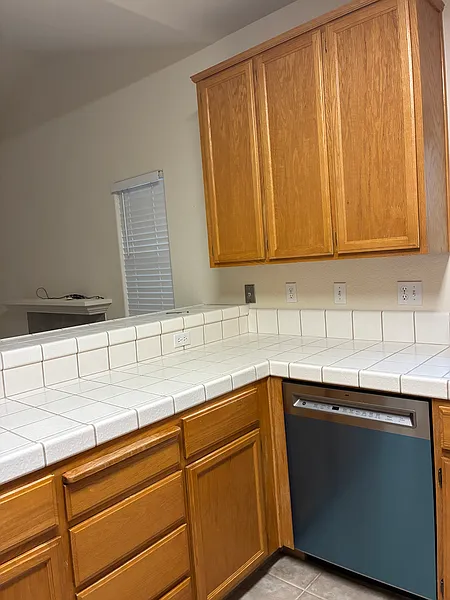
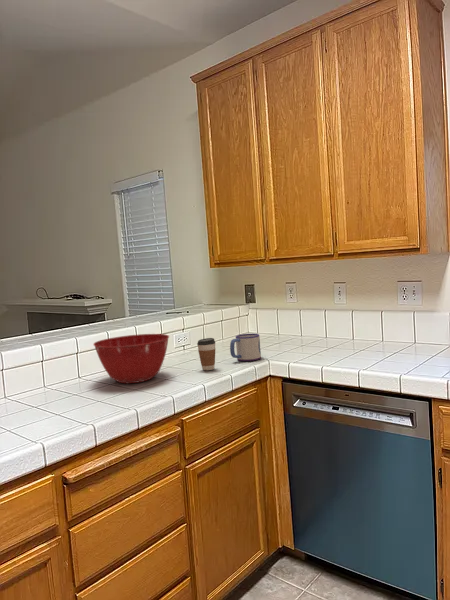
+ mixing bowl [92,333,170,384]
+ mug [229,333,262,362]
+ coffee cup [196,337,216,371]
